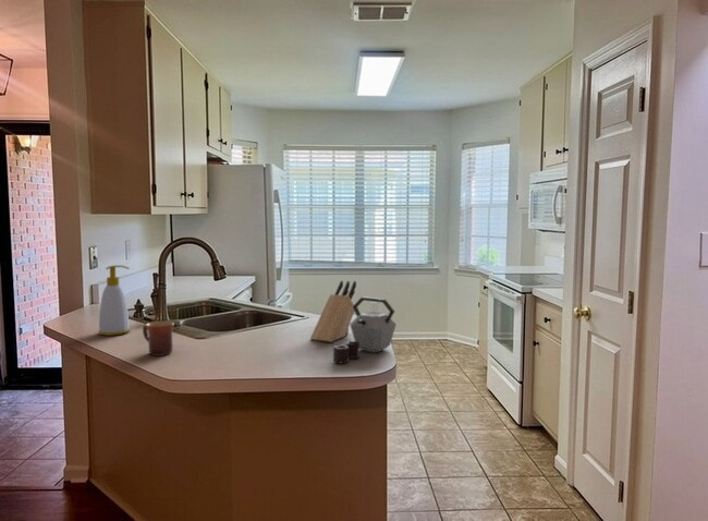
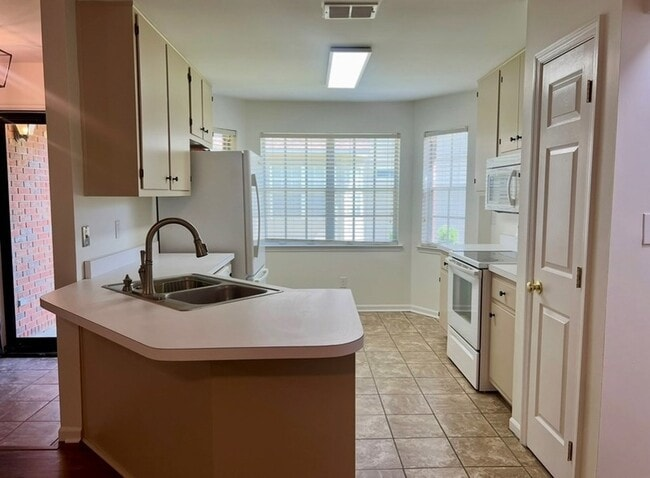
- soap bottle [97,264,131,337]
- kettle [332,295,398,365]
- knife block [309,280,357,343]
- mug [142,320,175,358]
